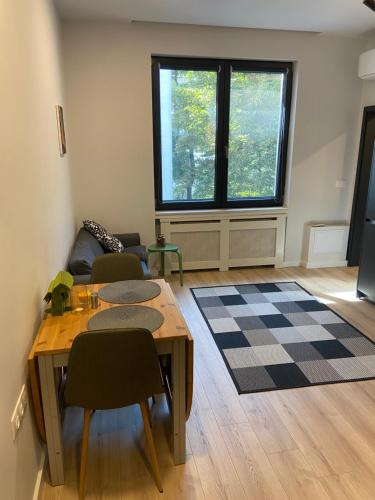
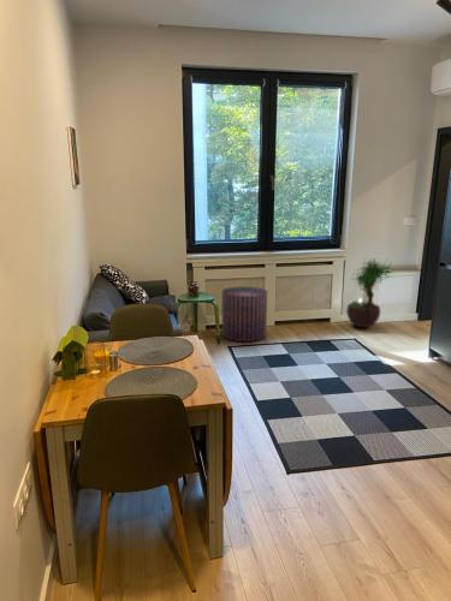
+ pouf [220,286,268,343]
+ potted tree [345,252,394,328]
